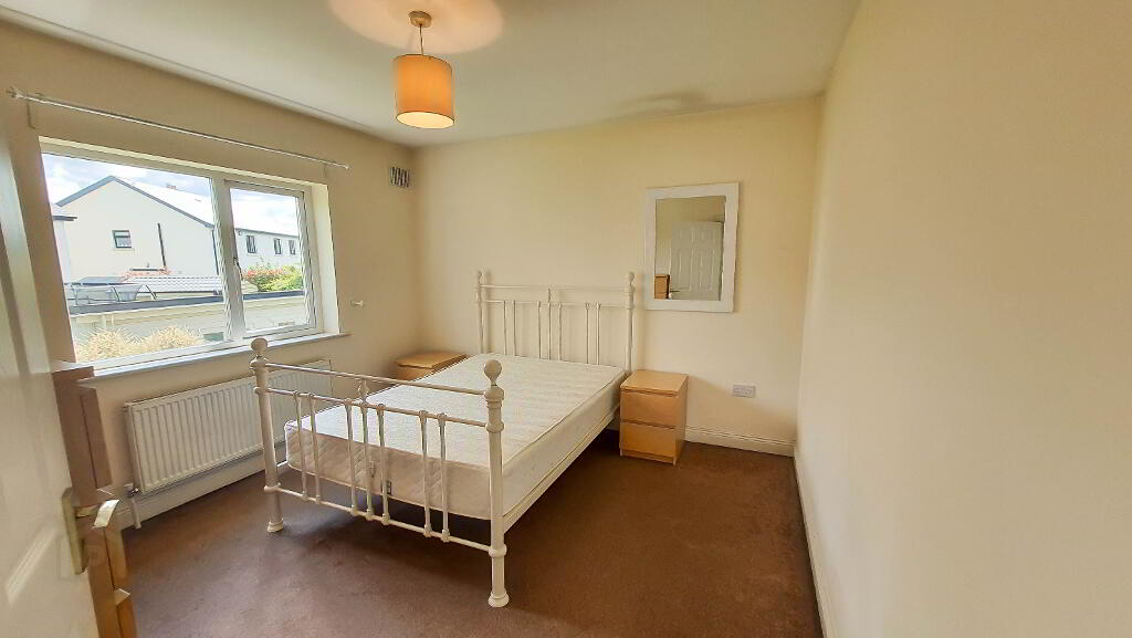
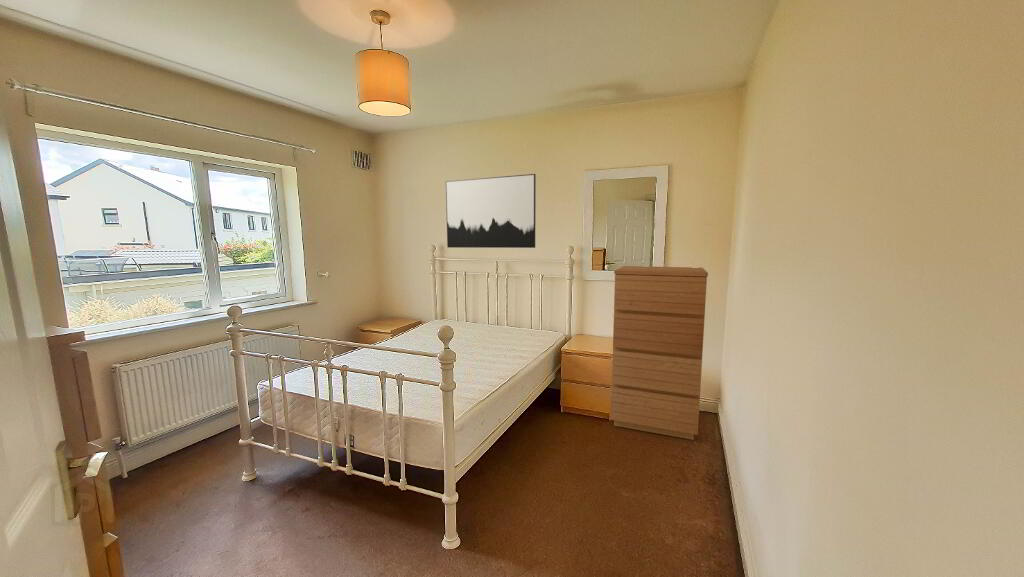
+ dresser [610,265,709,441]
+ wall art [445,173,537,249]
